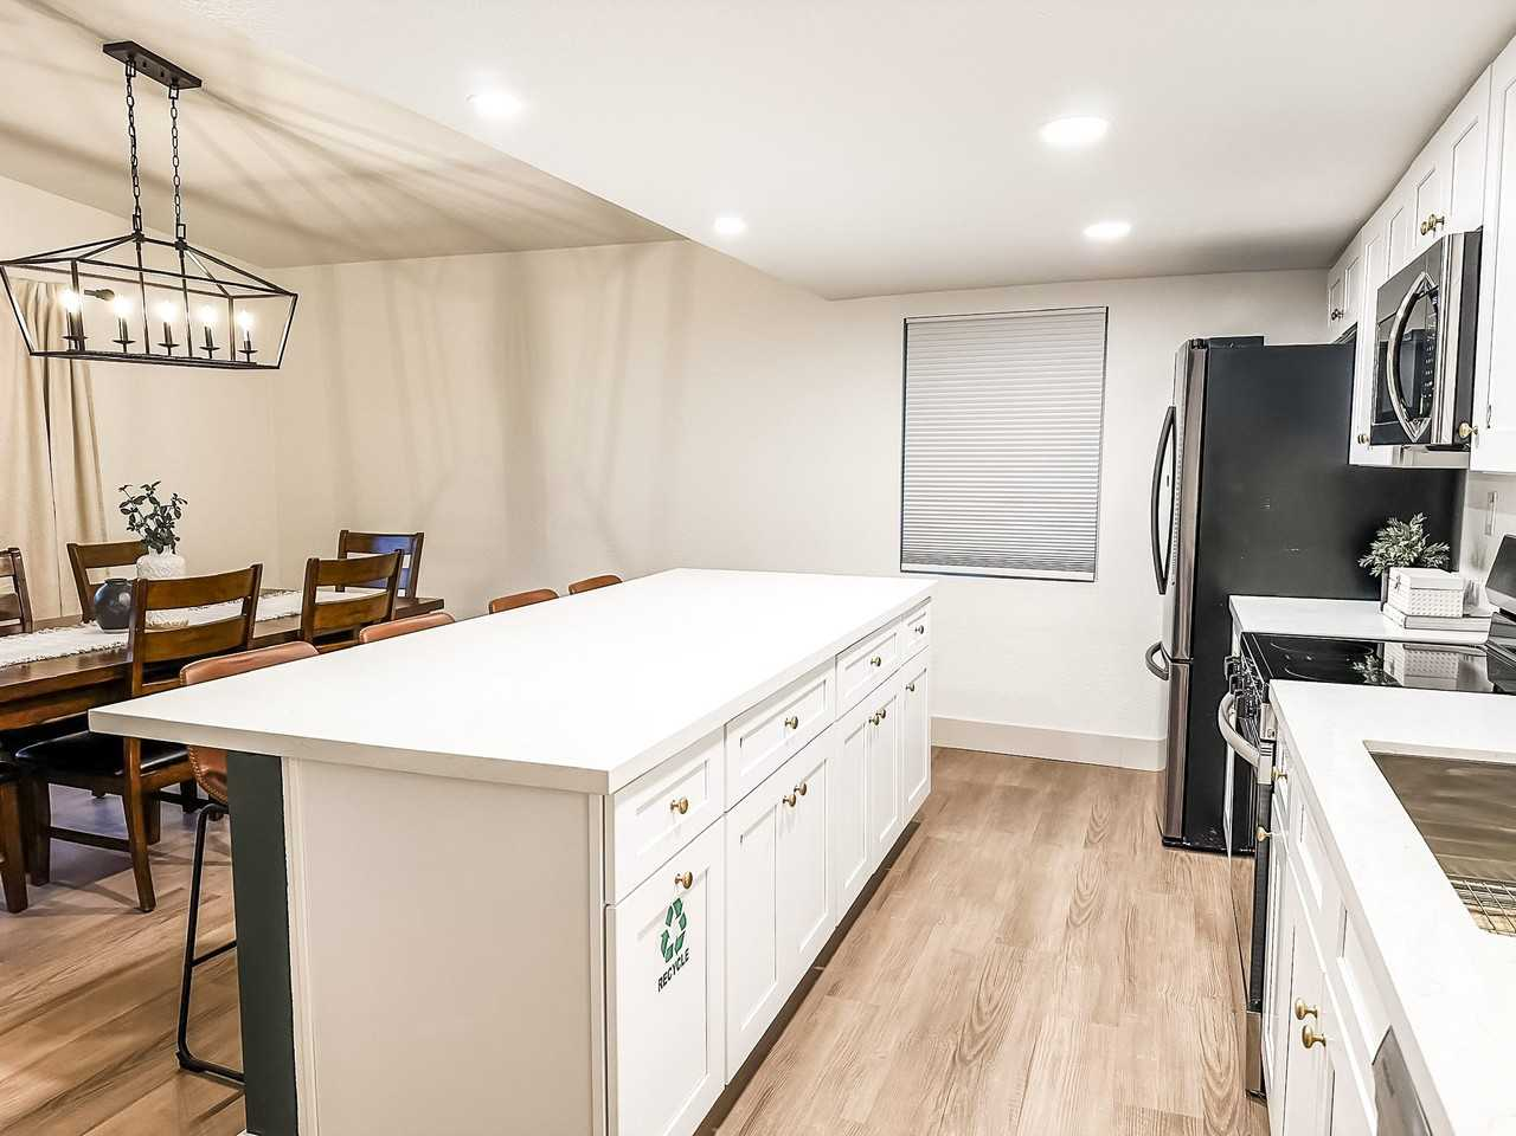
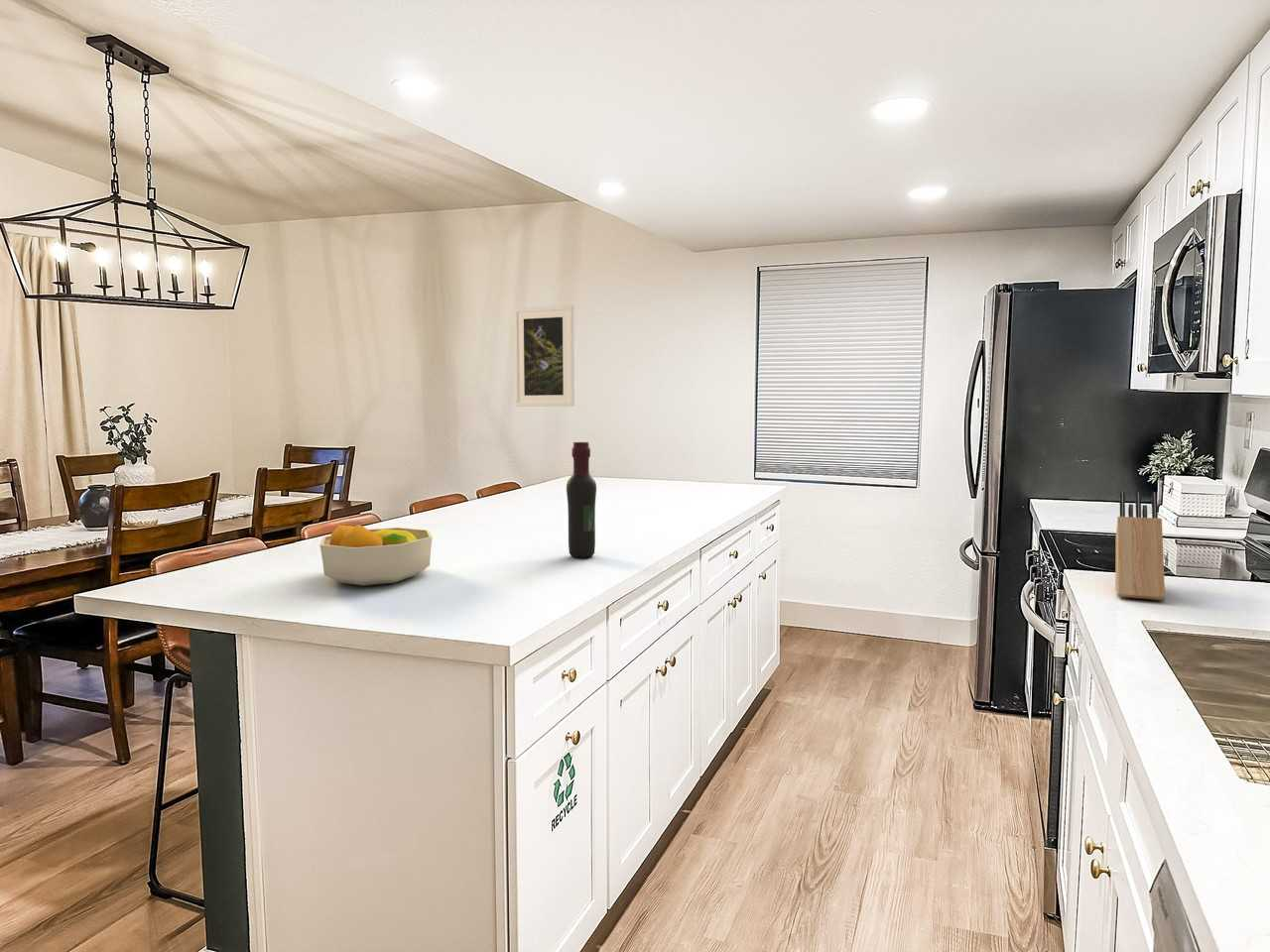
+ knife block [1114,491,1166,601]
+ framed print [513,304,575,408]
+ wine bottle [566,441,597,558]
+ fruit bowl [319,524,434,586]
